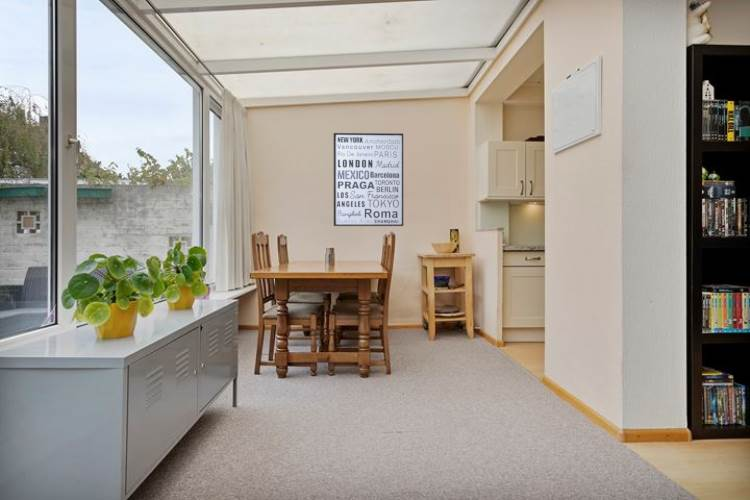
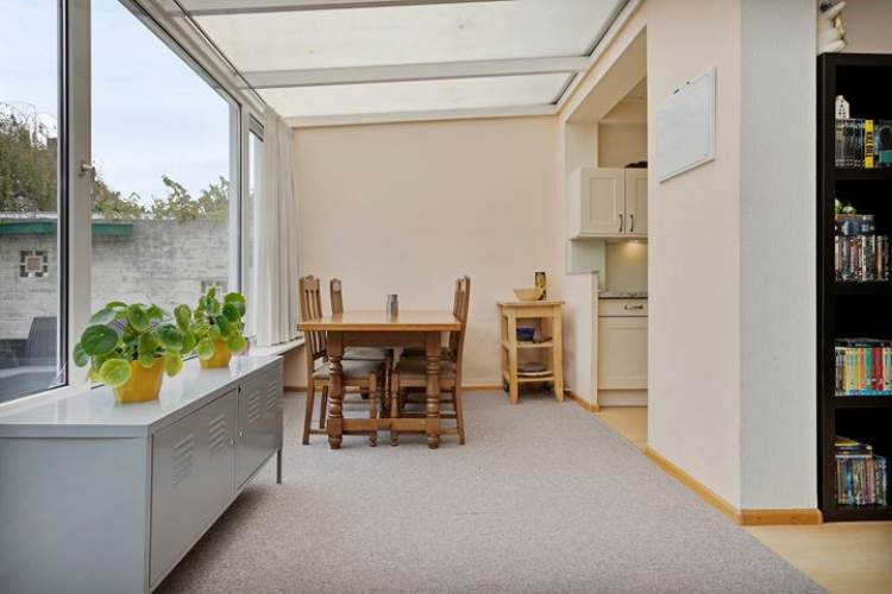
- wall art [333,132,404,227]
